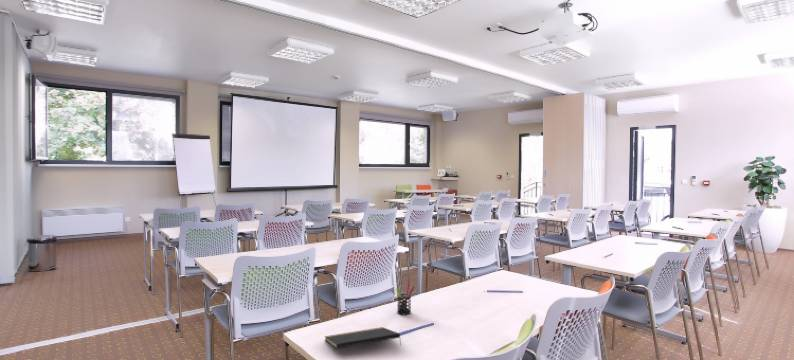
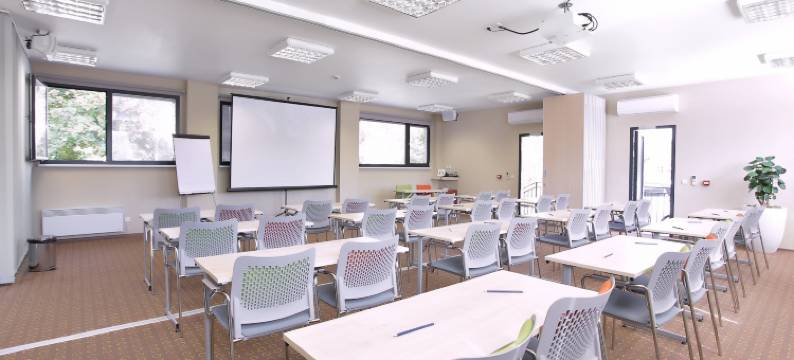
- notepad [324,326,402,349]
- pen holder [395,282,416,316]
